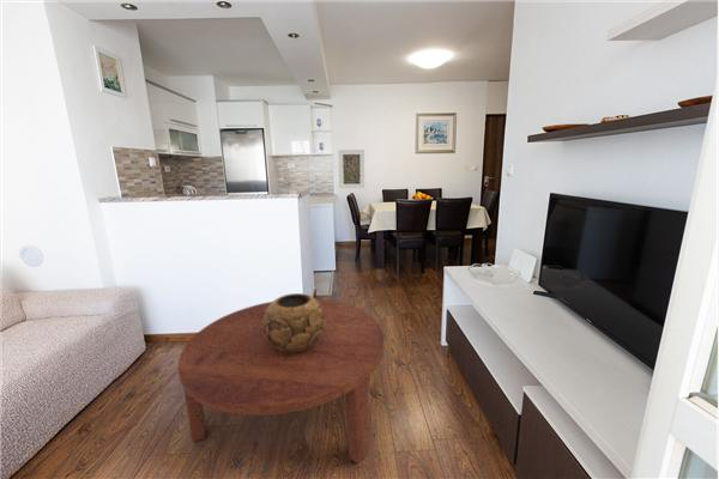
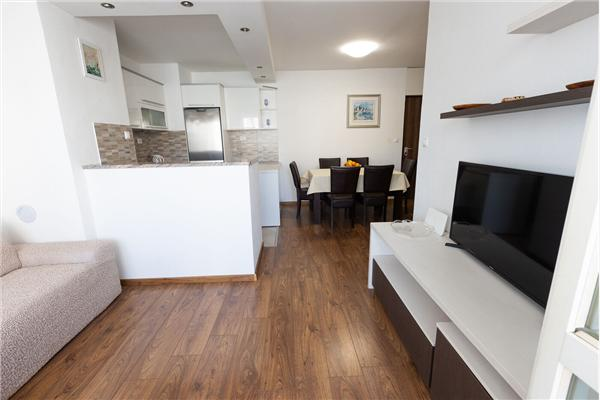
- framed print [338,148,365,189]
- coffee table [177,298,386,465]
- decorative bowl [262,292,326,353]
